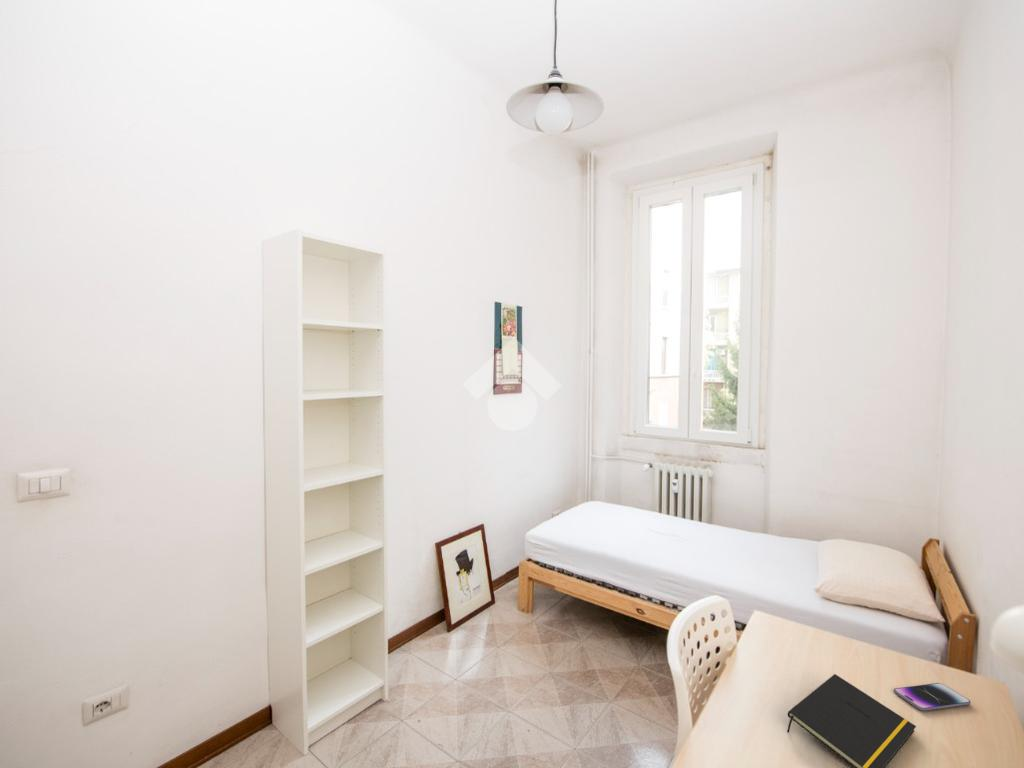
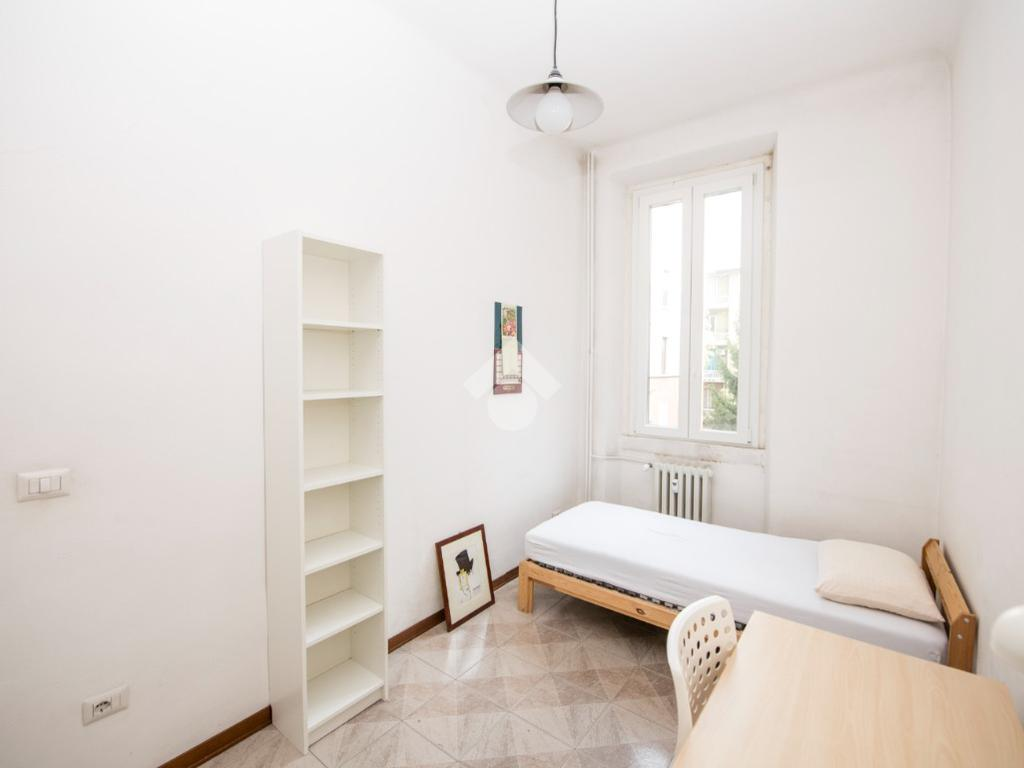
- notepad [786,673,917,768]
- smartphone [893,682,972,712]
